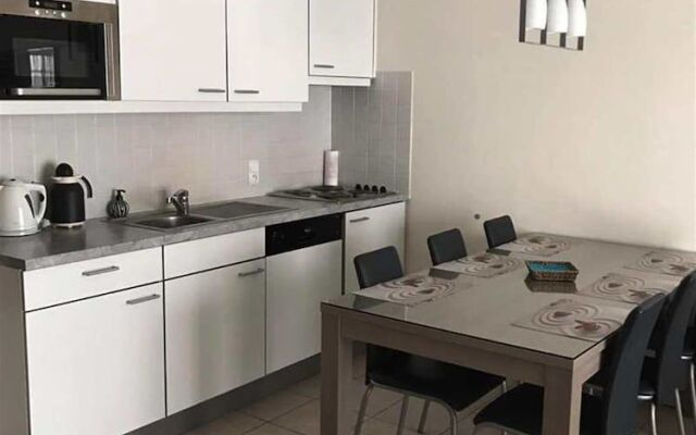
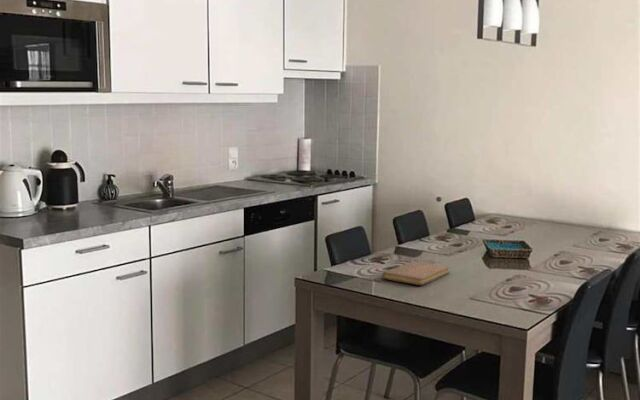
+ notebook [381,260,451,286]
